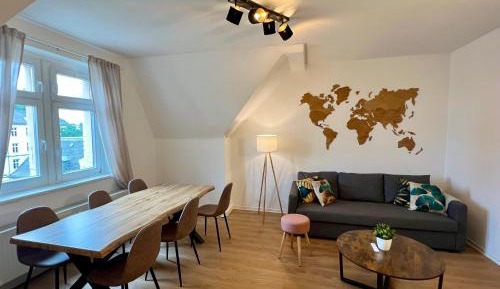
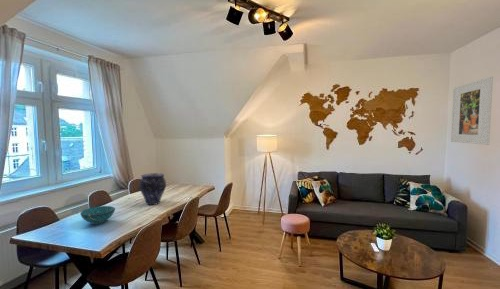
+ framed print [450,76,494,146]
+ vase [138,172,167,206]
+ bowl [79,205,116,225]
